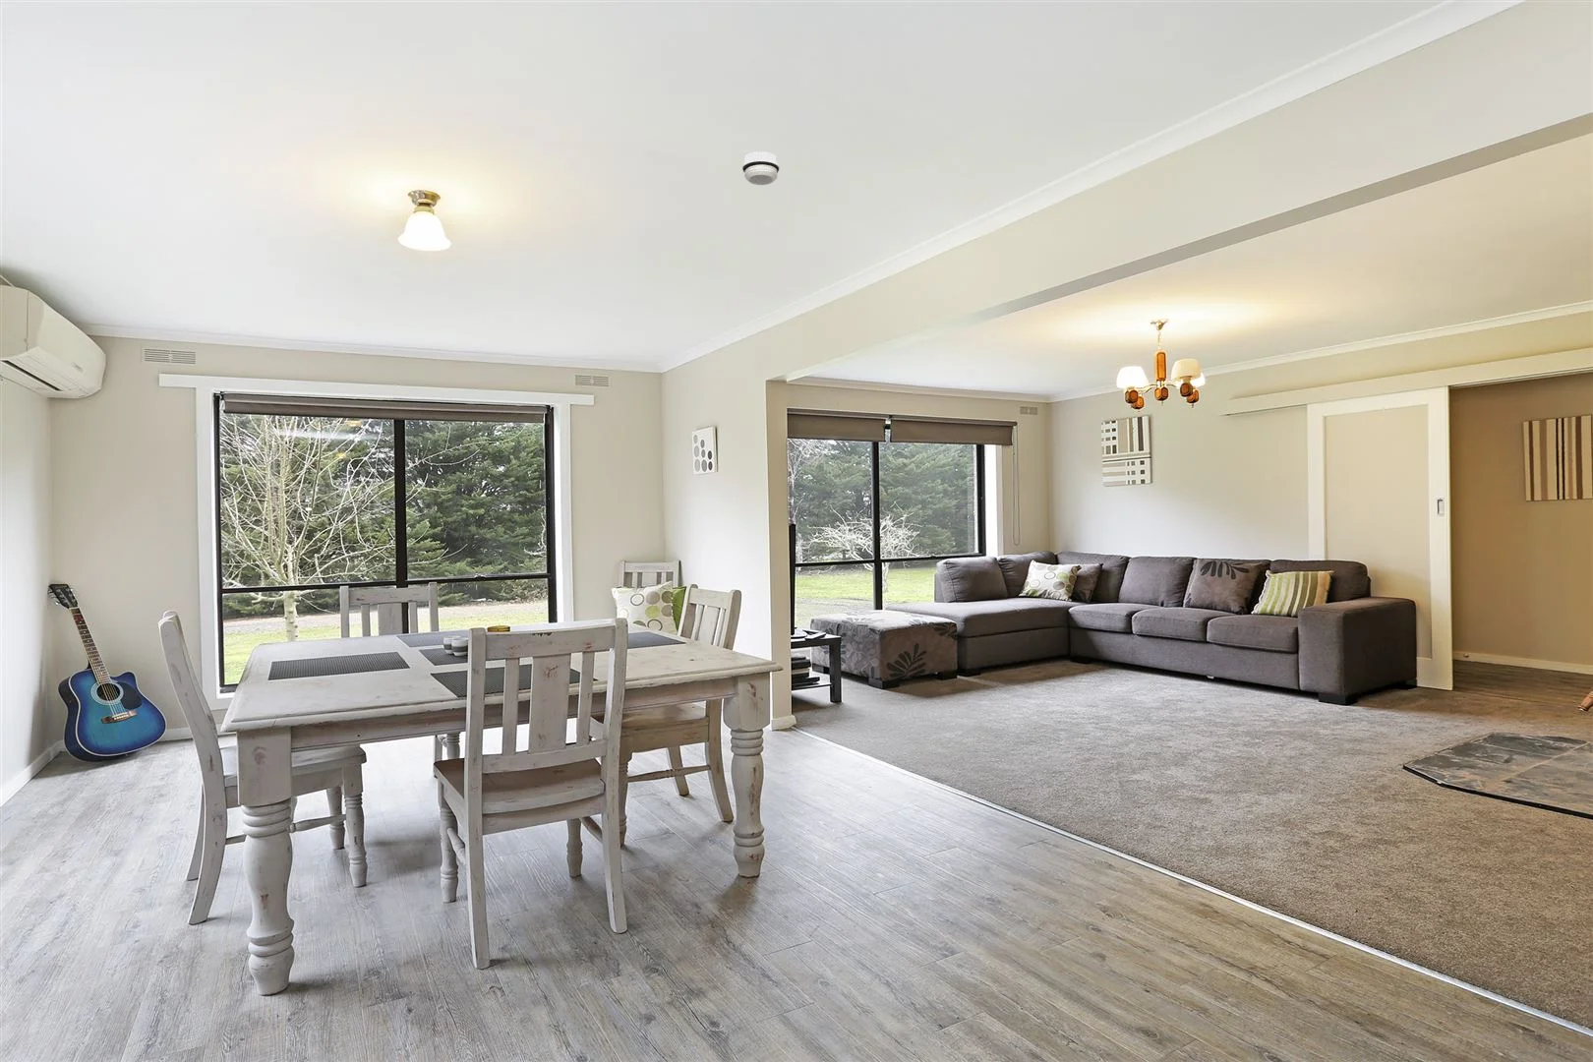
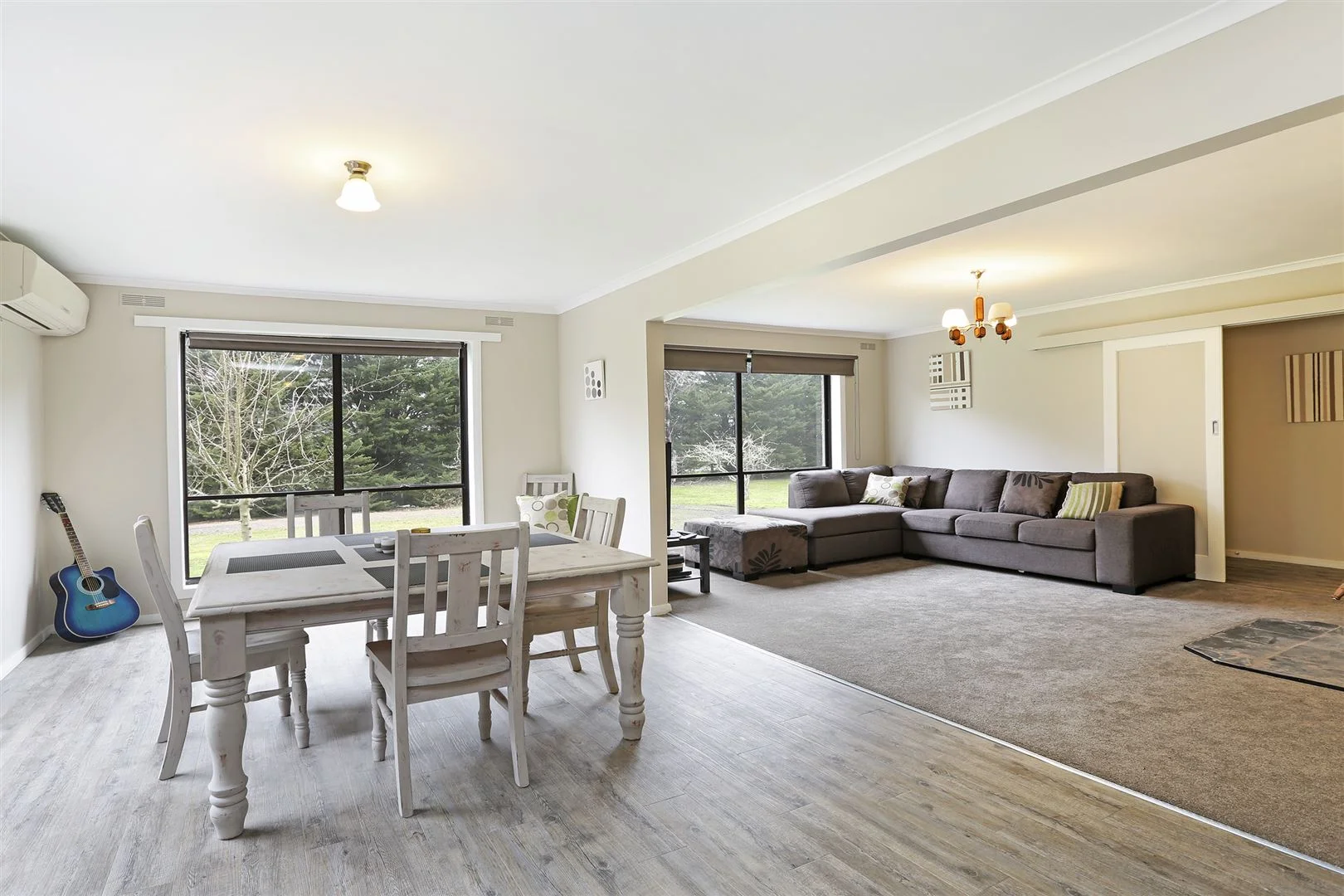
- smoke detector [742,151,781,186]
